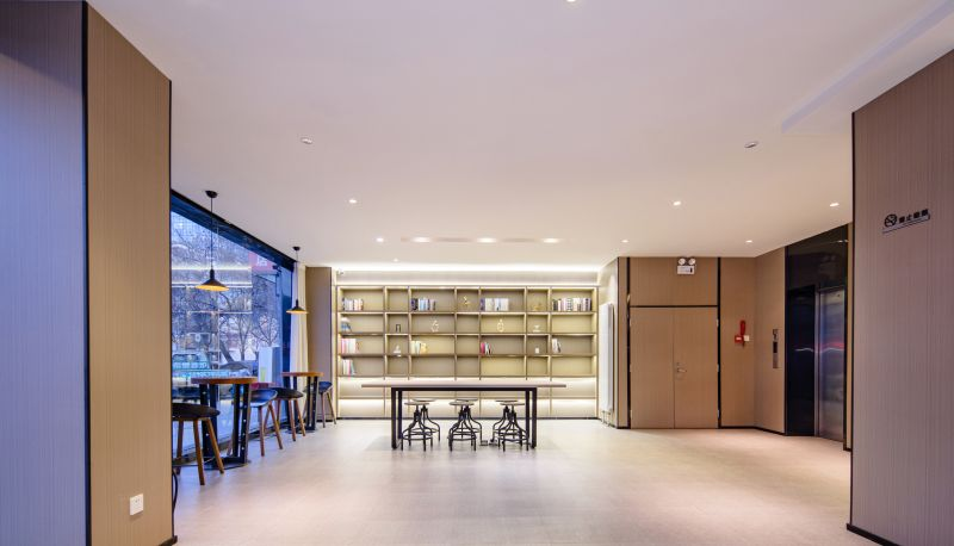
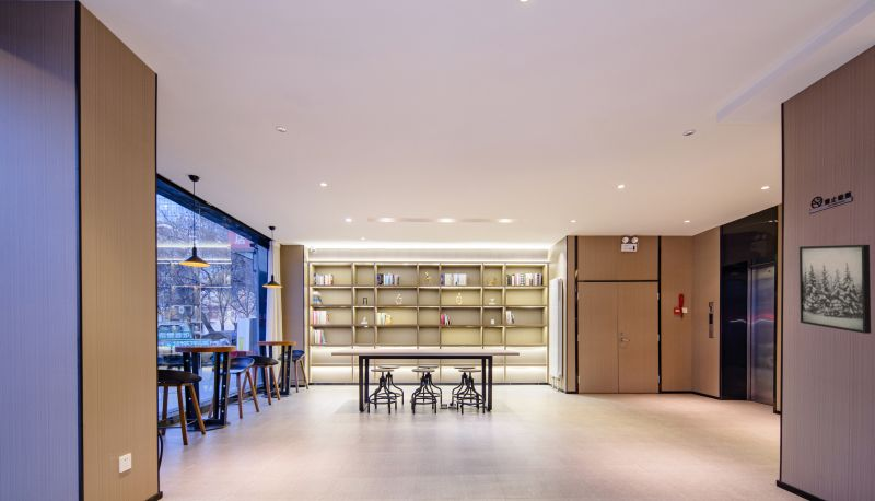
+ wall art [798,244,872,335]
